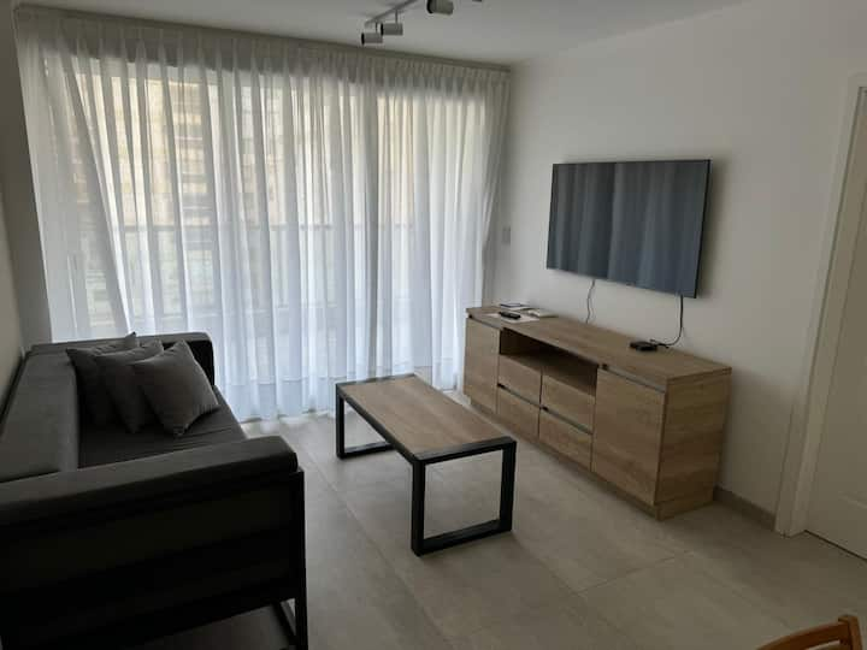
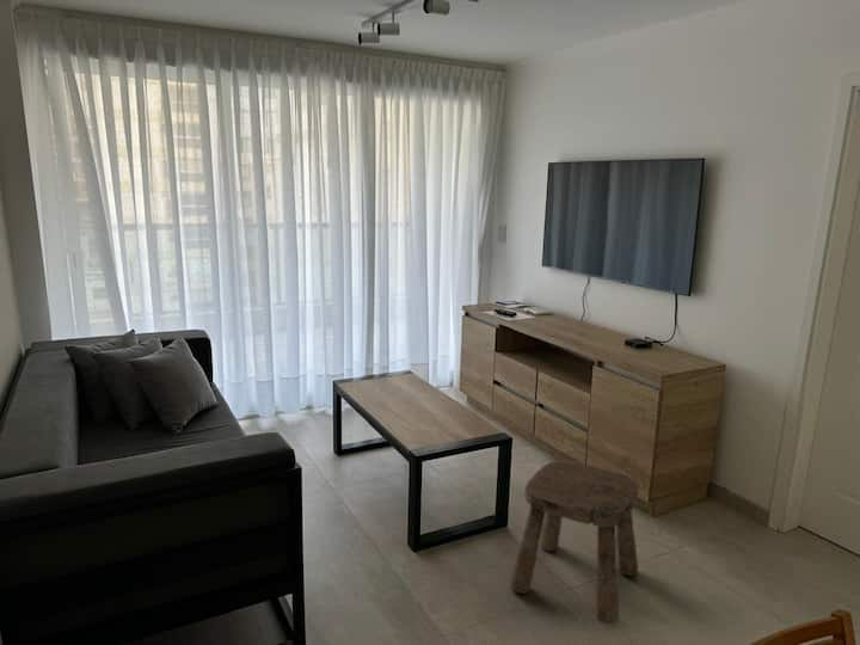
+ stool [509,459,640,625]
